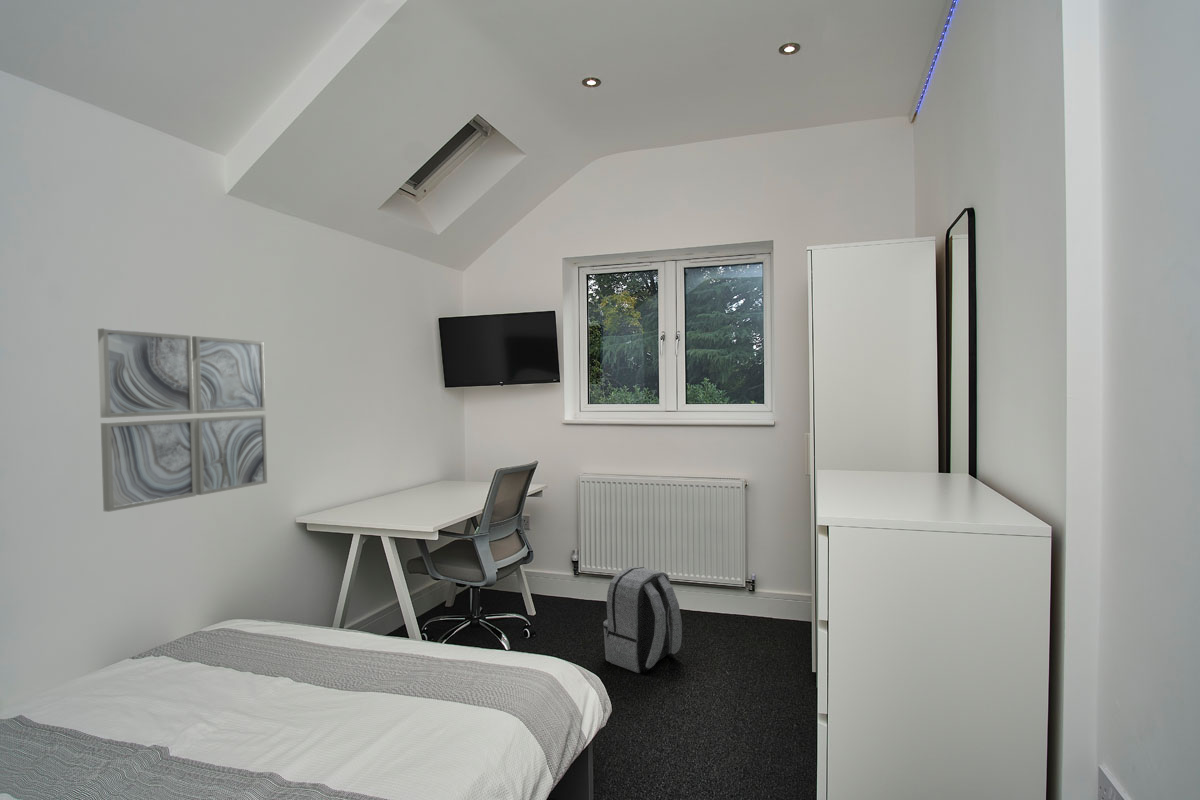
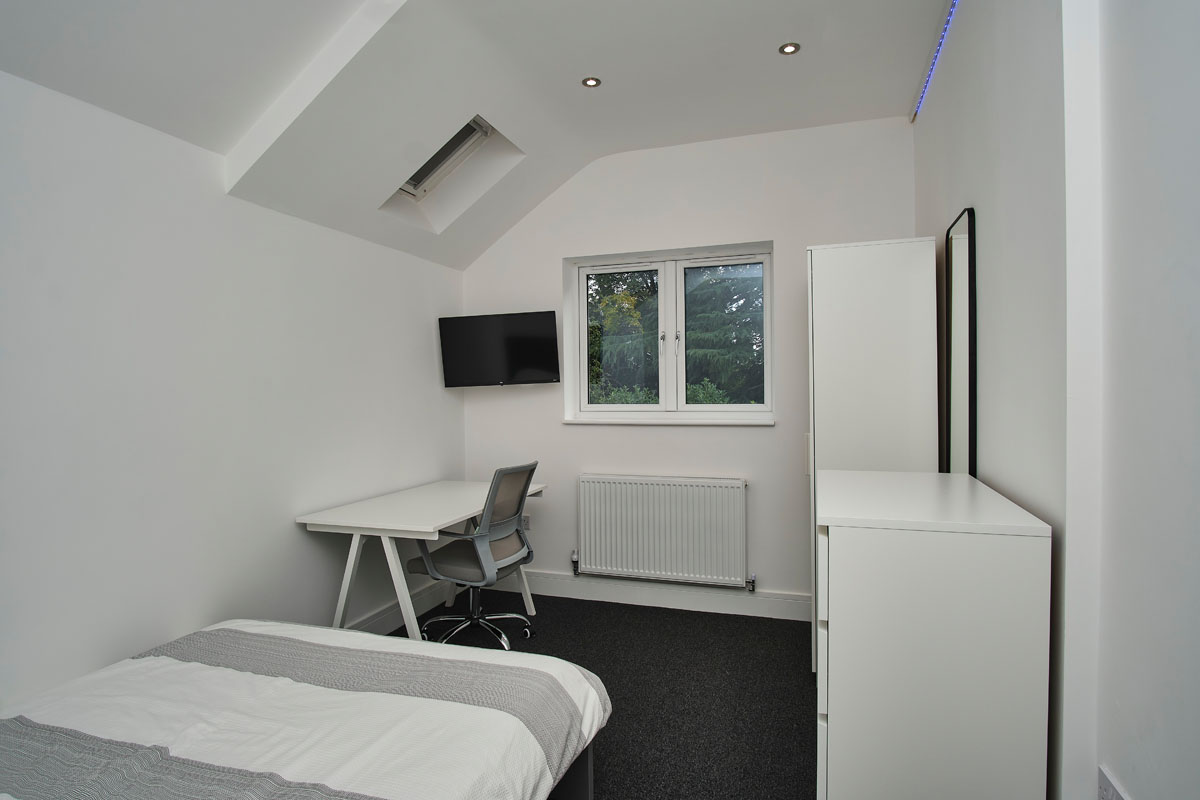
- backpack [602,565,683,674]
- wall art [97,327,268,513]
